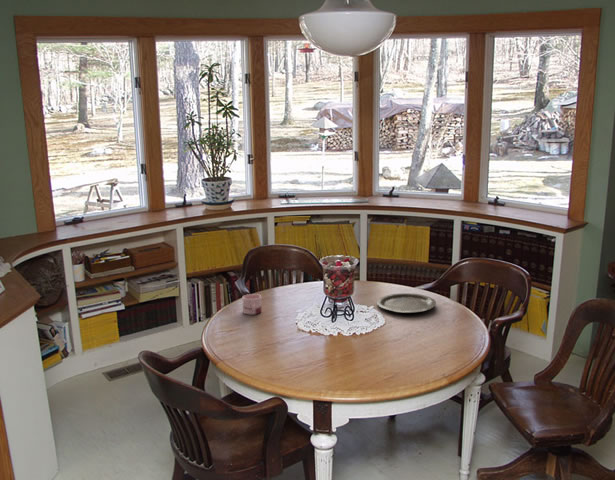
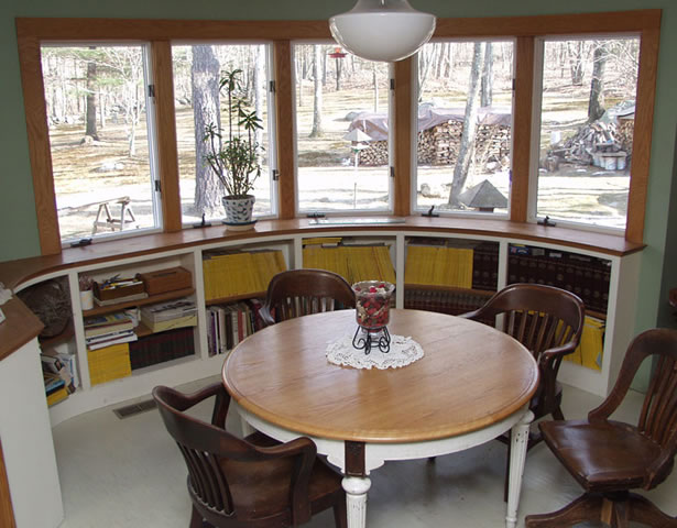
- mug [242,293,263,315]
- plate [376,292,437,314]
